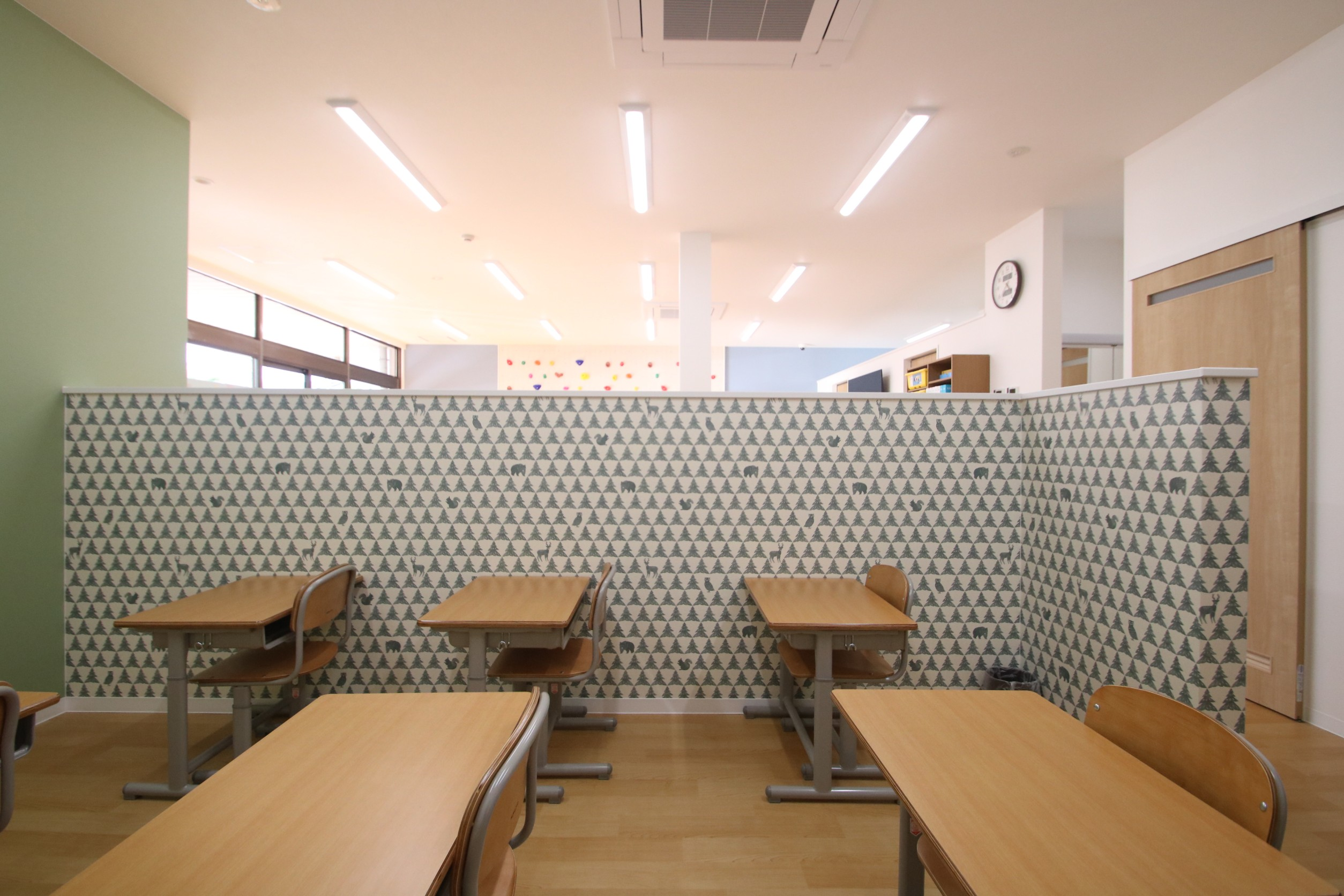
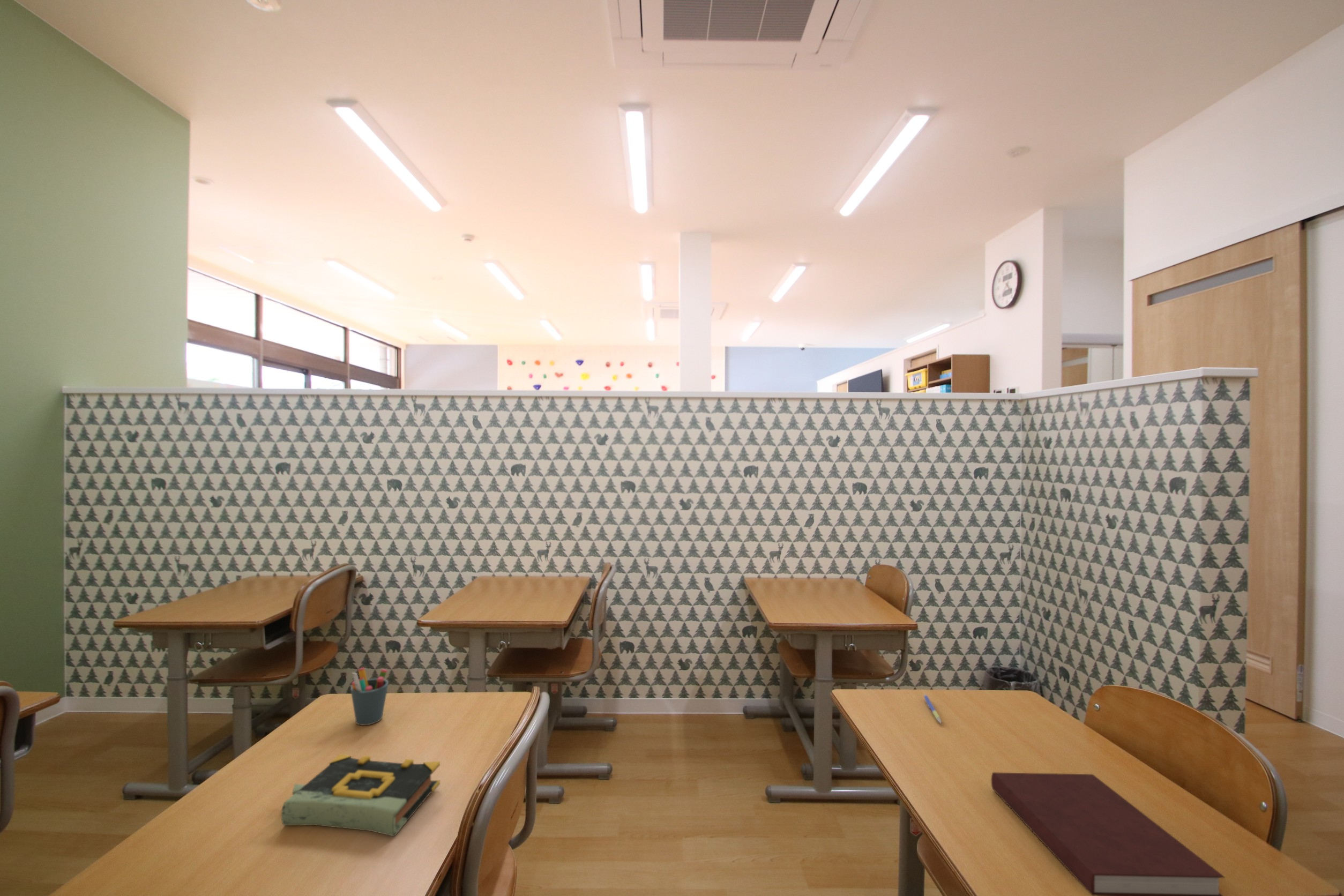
+ notebook [991,772,1226,896]
+ pen [923,693,942,725]
+ book [281,753,440,837]
+ pen holder [350,667,389,726]
